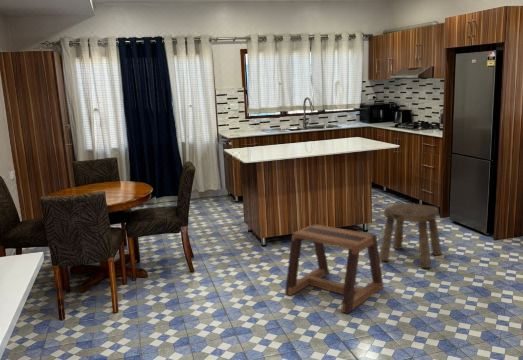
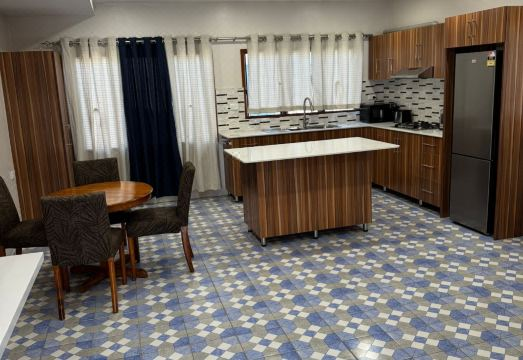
- stool [284,223,385,315]
- stool [379,202,443,269]
